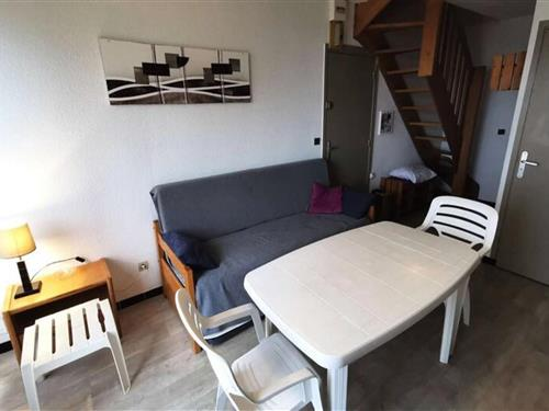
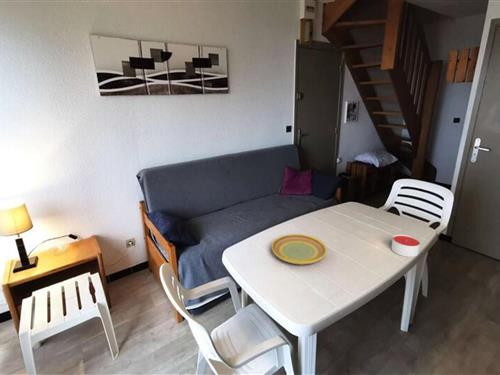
+ plate [270,233,328,266]
+ candle [391,234,421,258]
